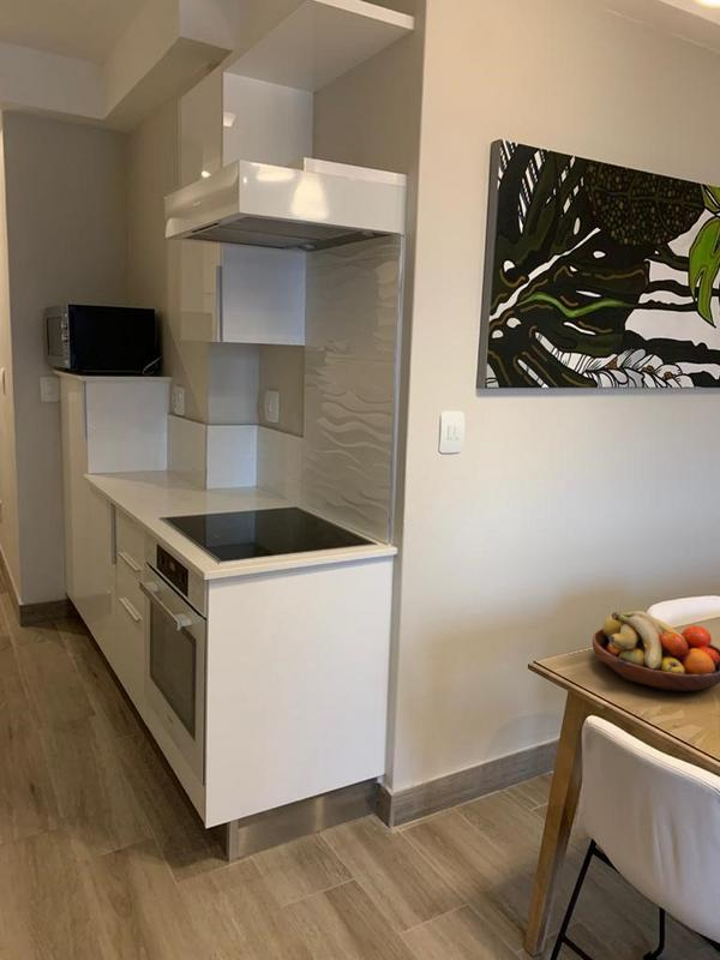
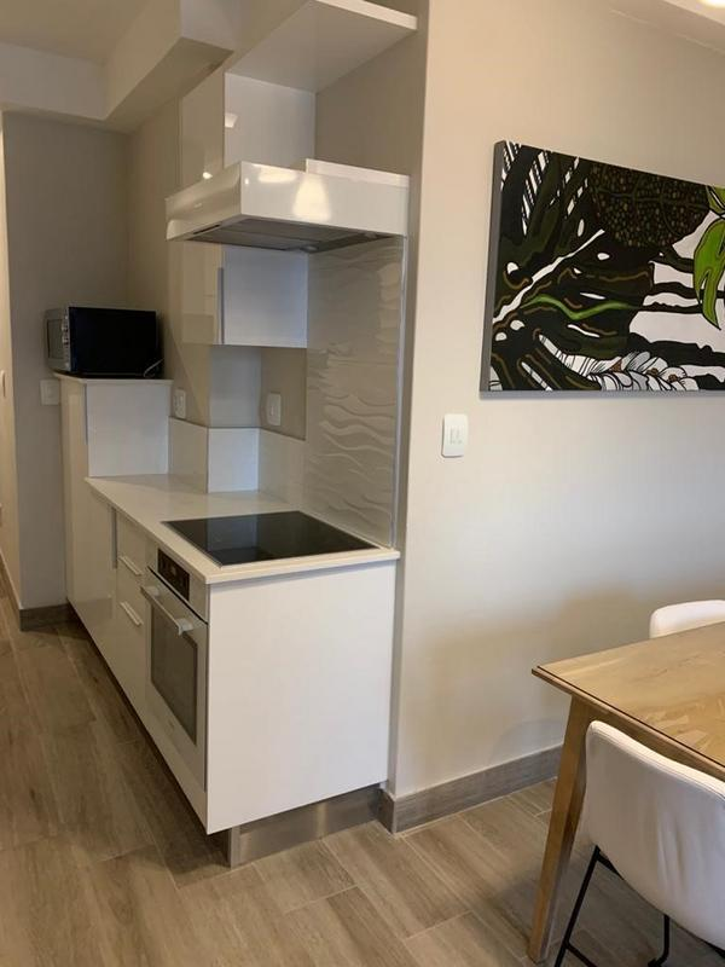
- fruit bowl [592,610,720,692]
